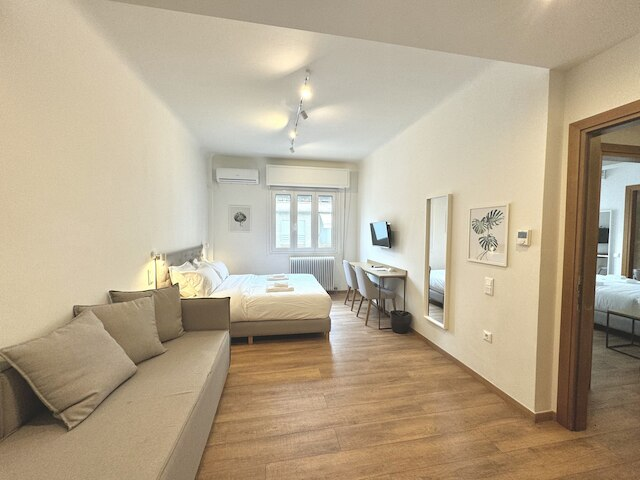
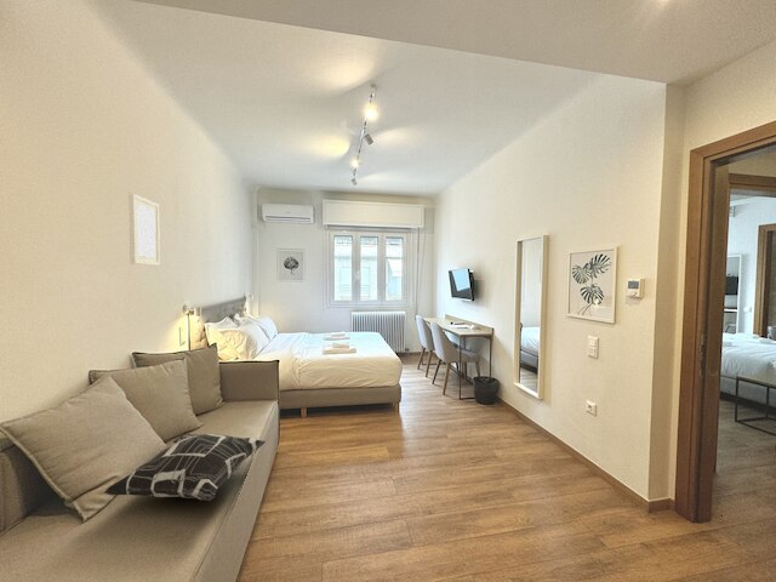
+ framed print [127,192,161,267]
+ decorative pillow [102,433,267,502]
